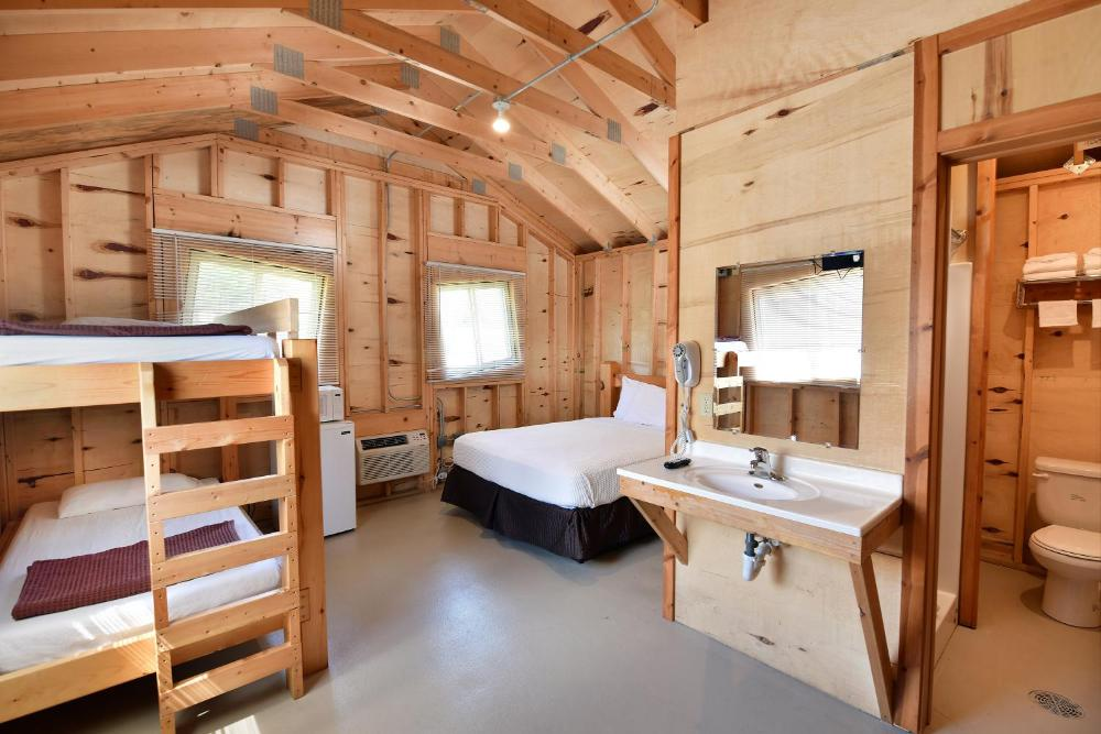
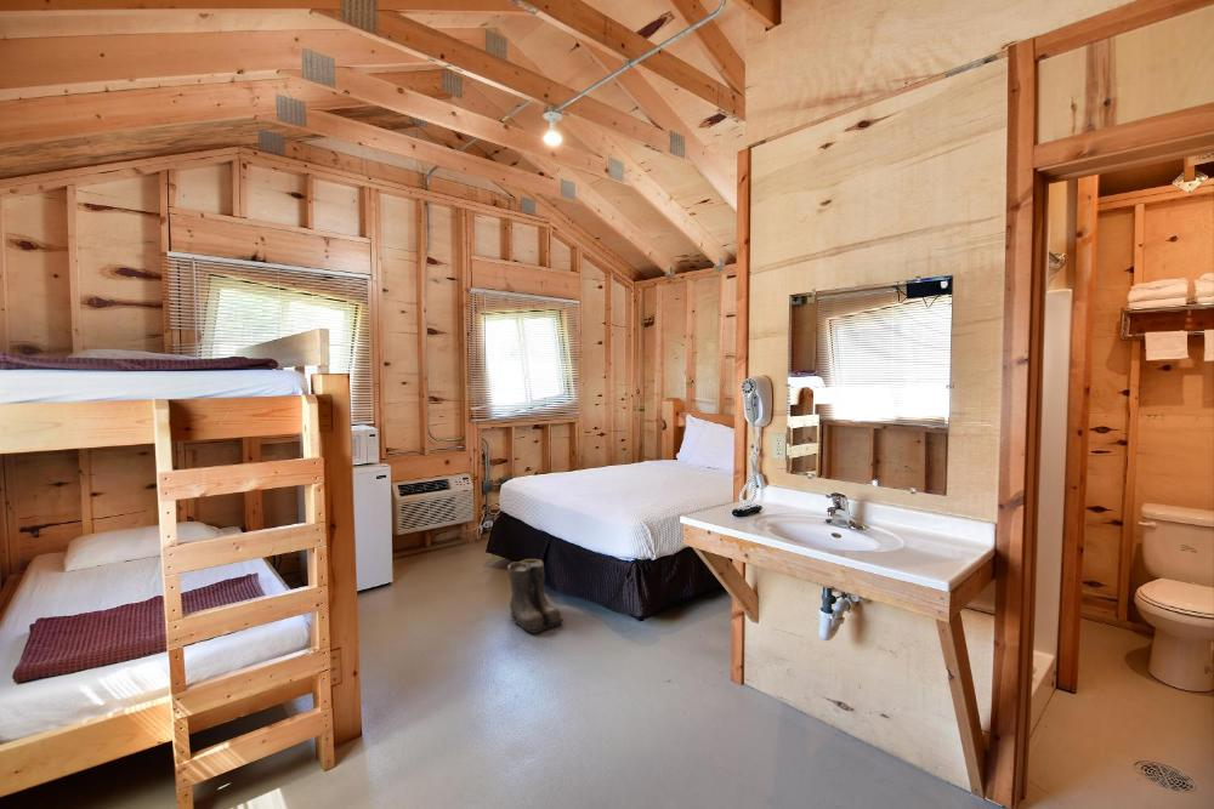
+ boots [506,558,566,634]
